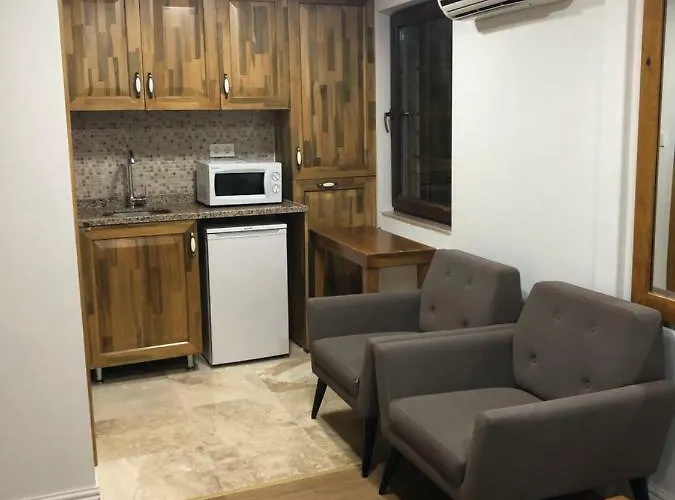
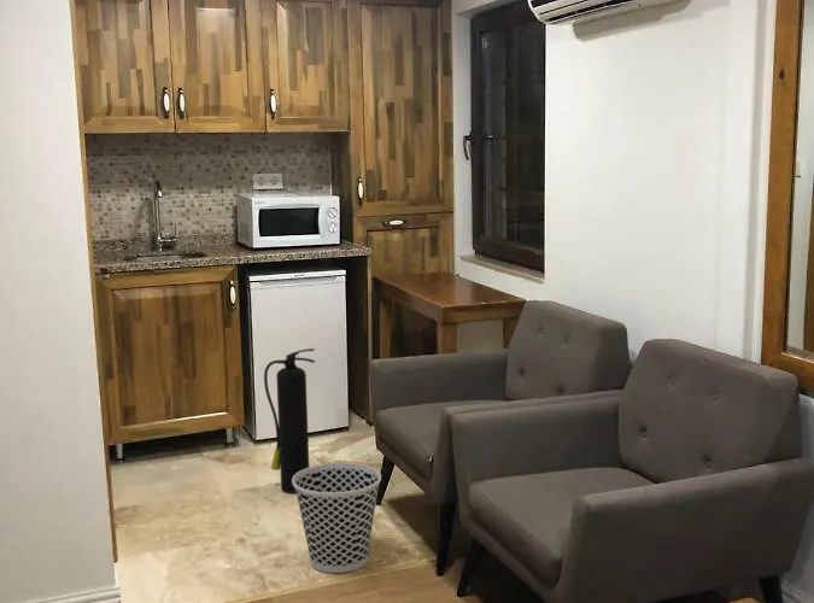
+ wastebasket [292,462,382,574]
+ fire extinguisher [263,347,316,494]
